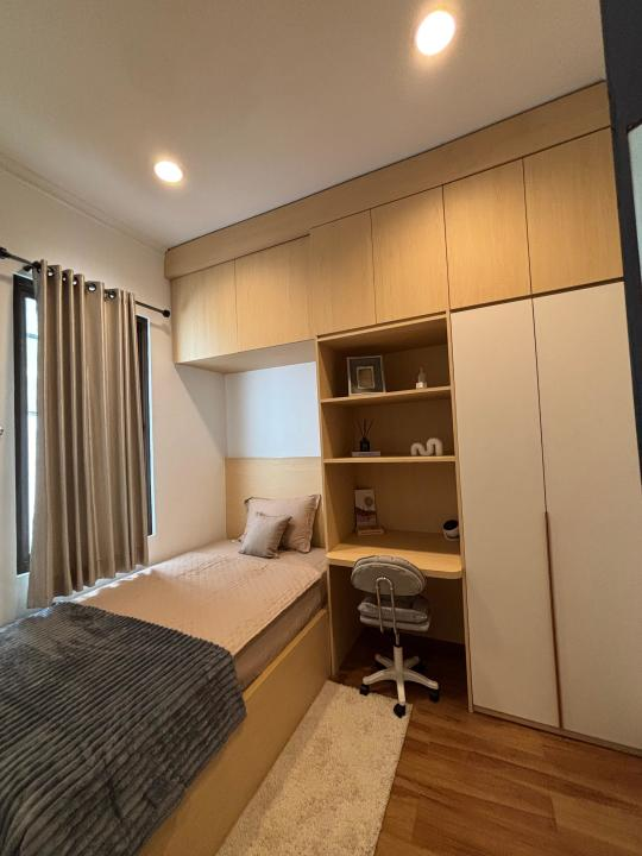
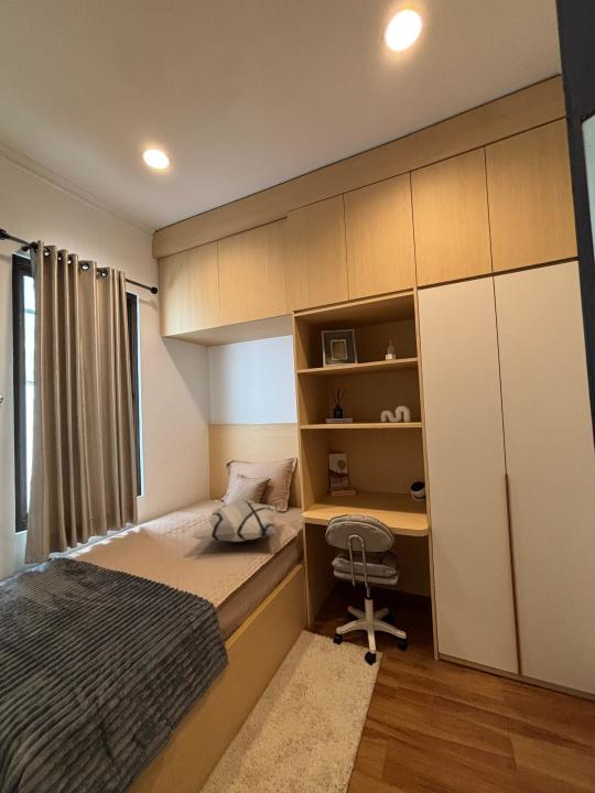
+ decorative pillow [191,499,281,543]
